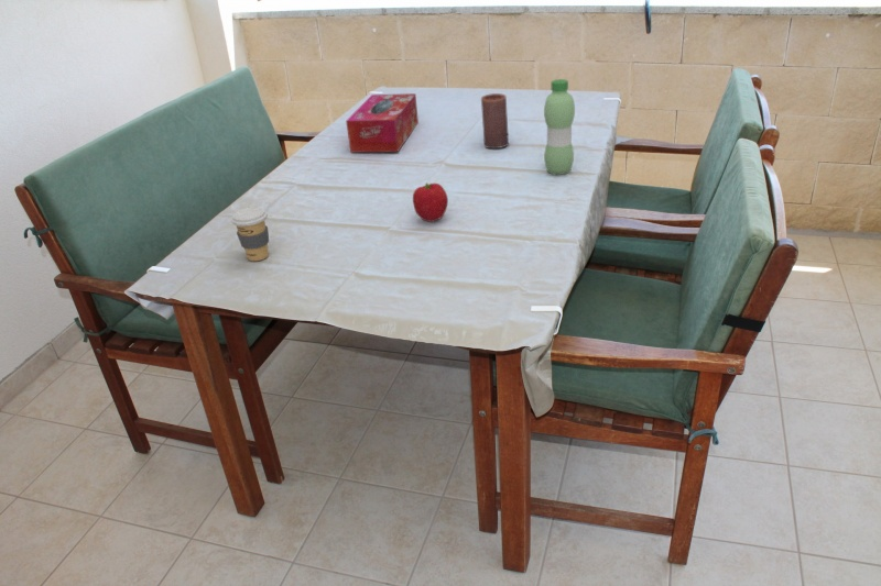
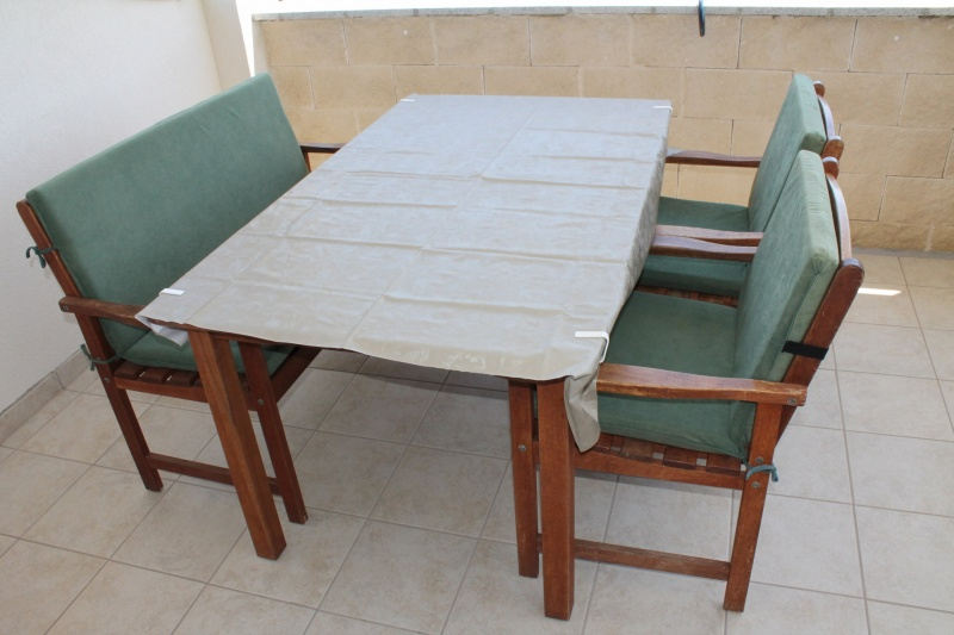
- fruit [412,183,449,223]
- tissue box [345,92,420,153]
- water bottle [543,78,576,176]
- candle [480,92,510,150]
- coffee cup [230,207,270,262]
